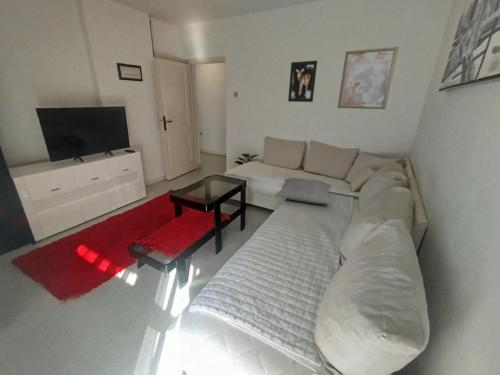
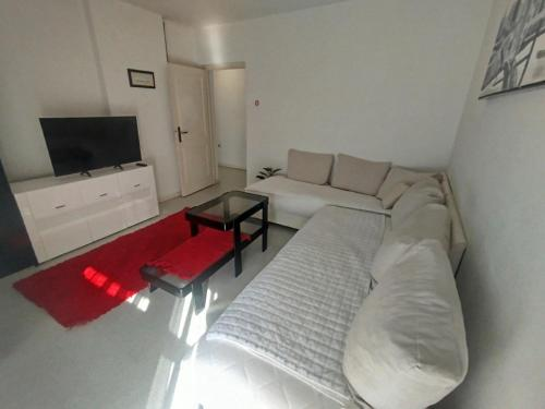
- wall art [337,46,400,110]
- wall art [287,60,318,103]
- pillow [274,177,334,205]
